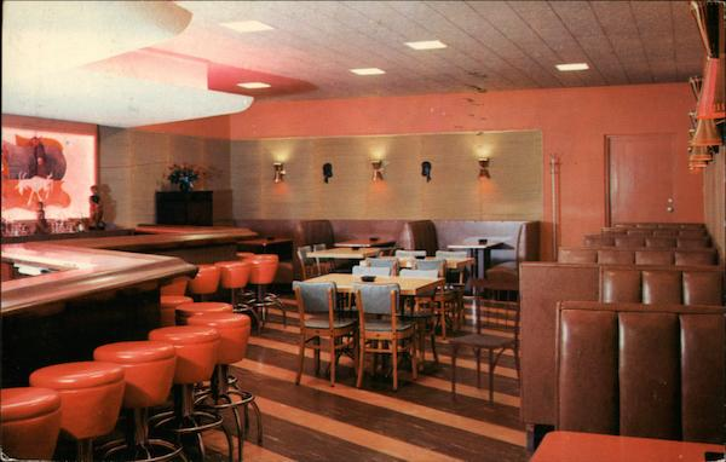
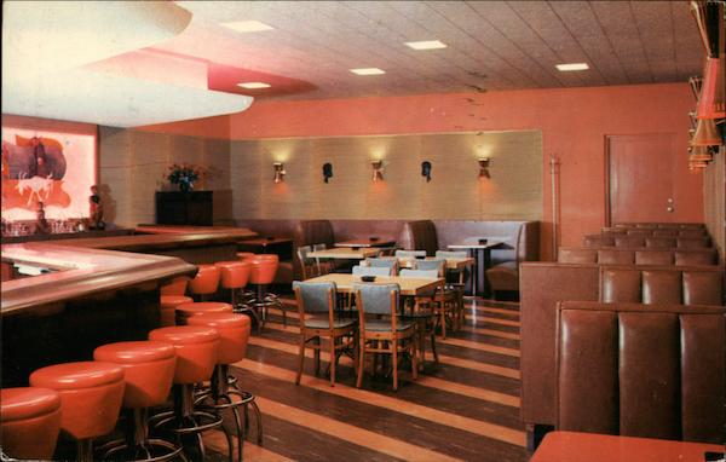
- dining chair [446,276,522,408]
